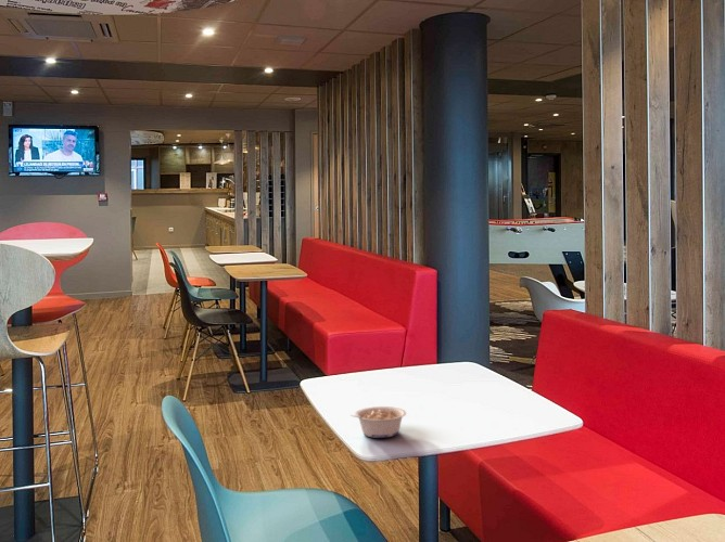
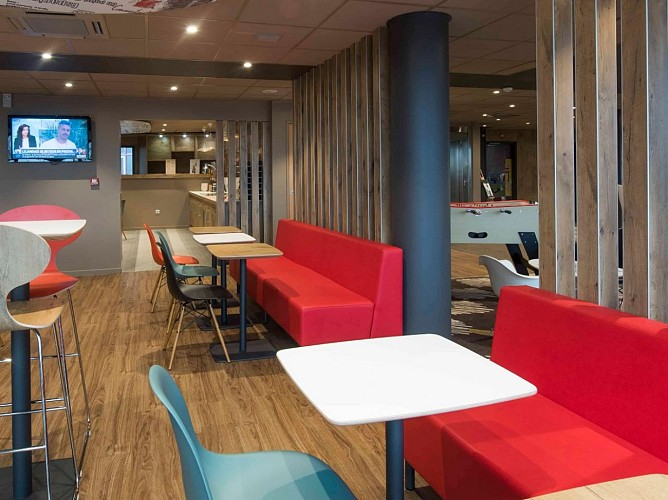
- legume [351,405,407,439]
